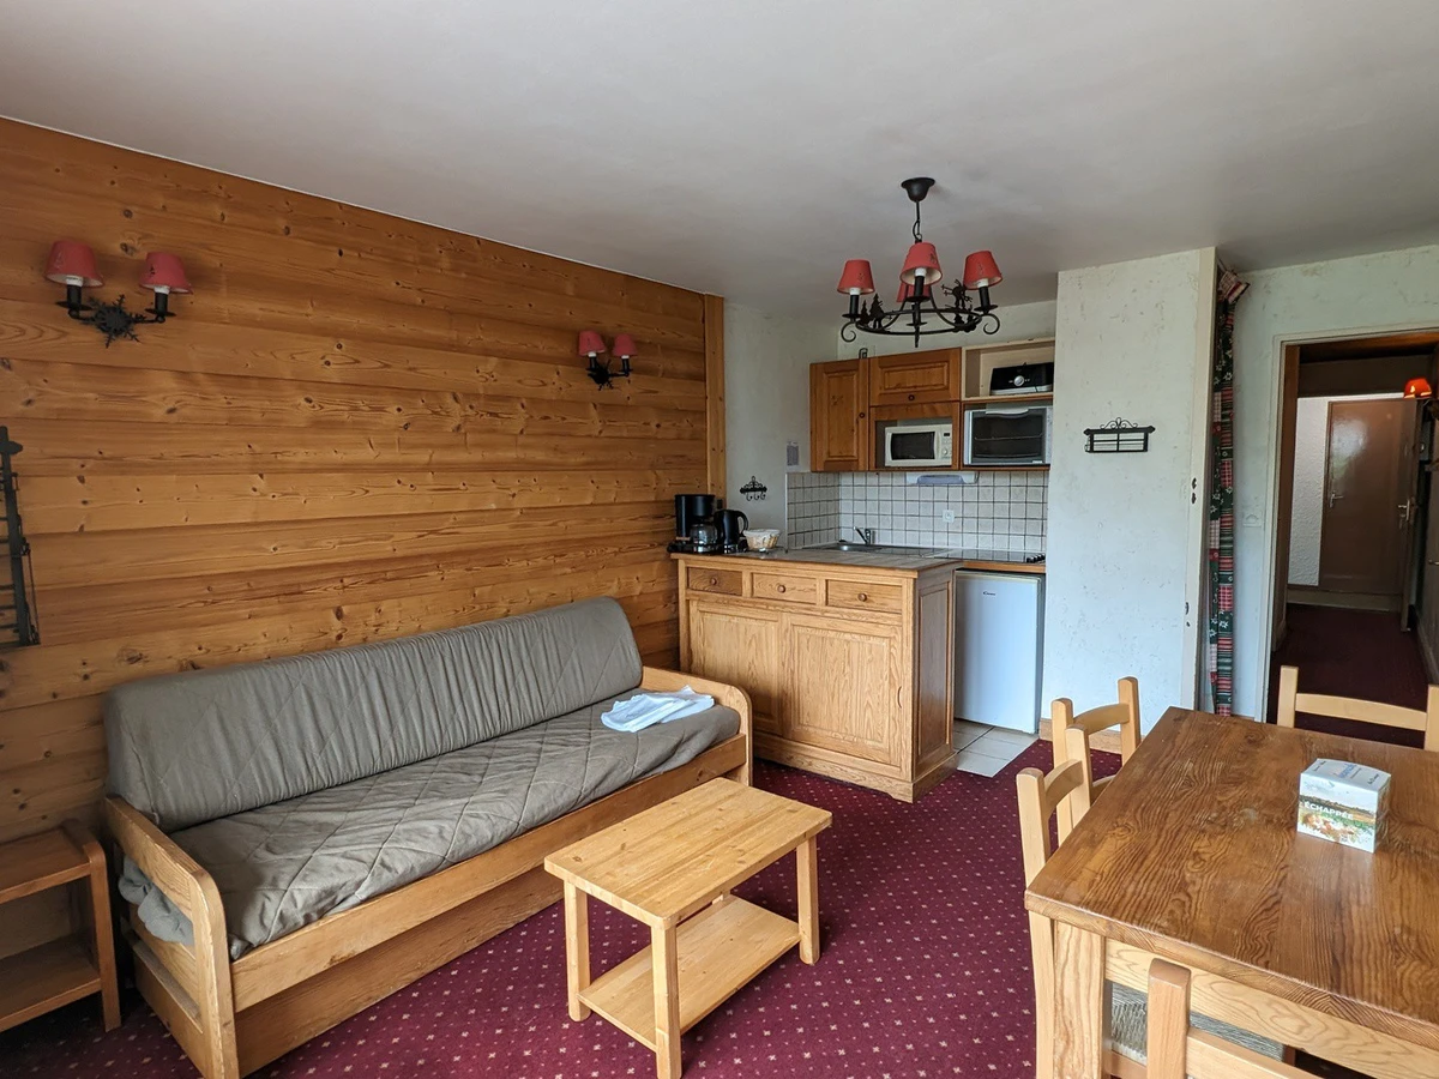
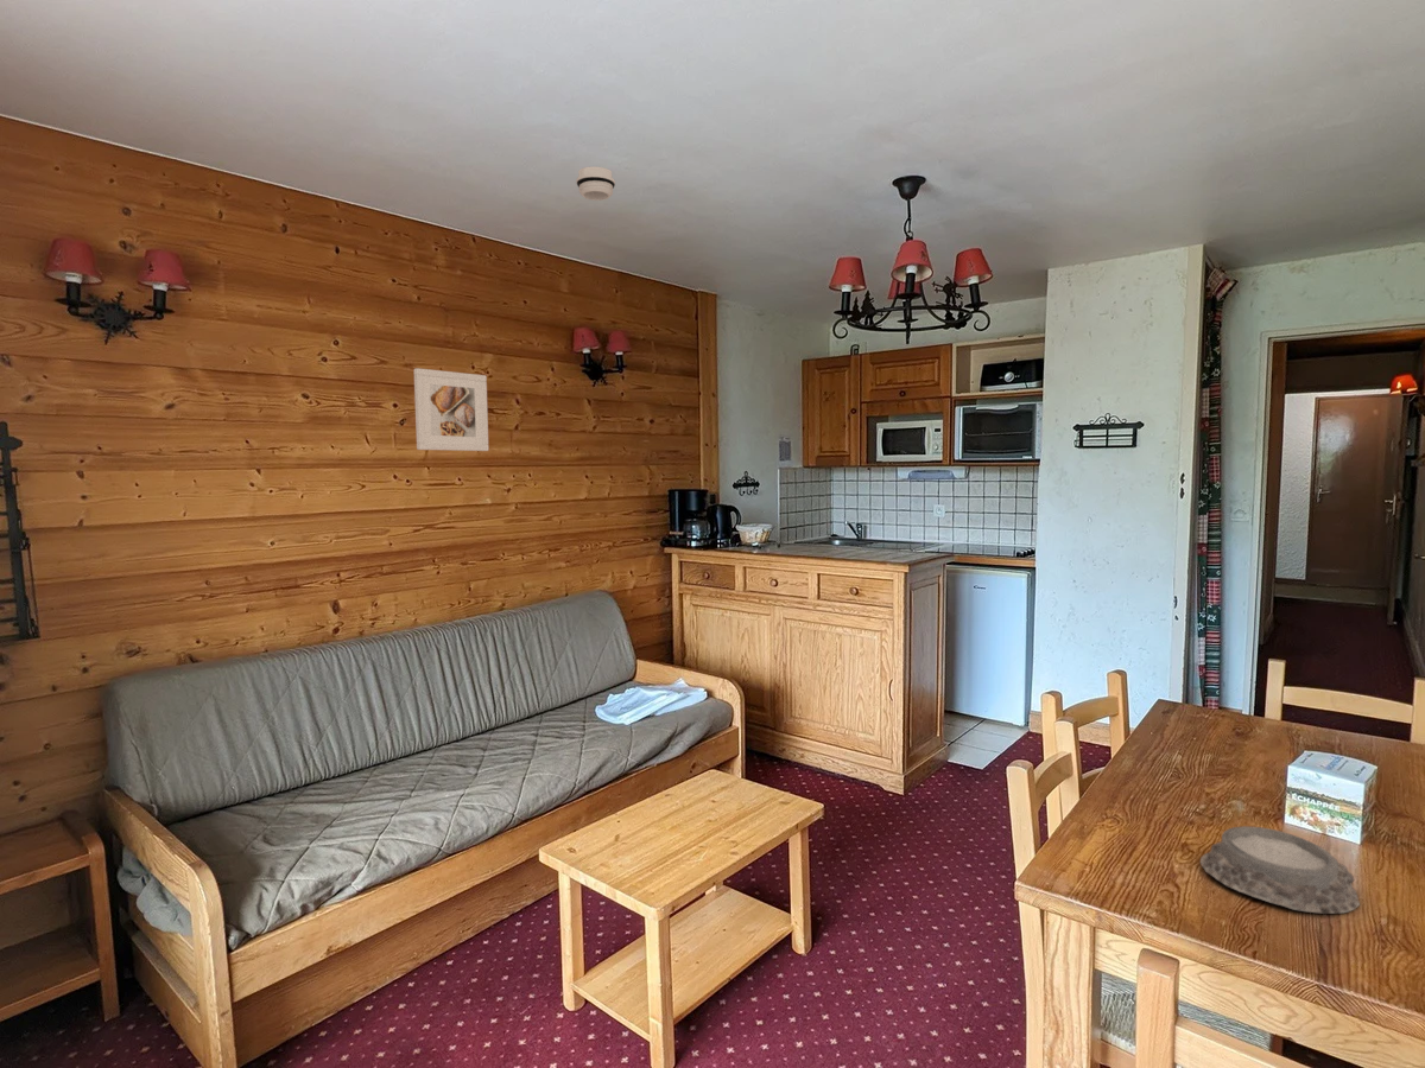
+ smoke detector [575,165,616,202]
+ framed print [413,367,489,452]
+ mortar [1199,825,1361,915]
